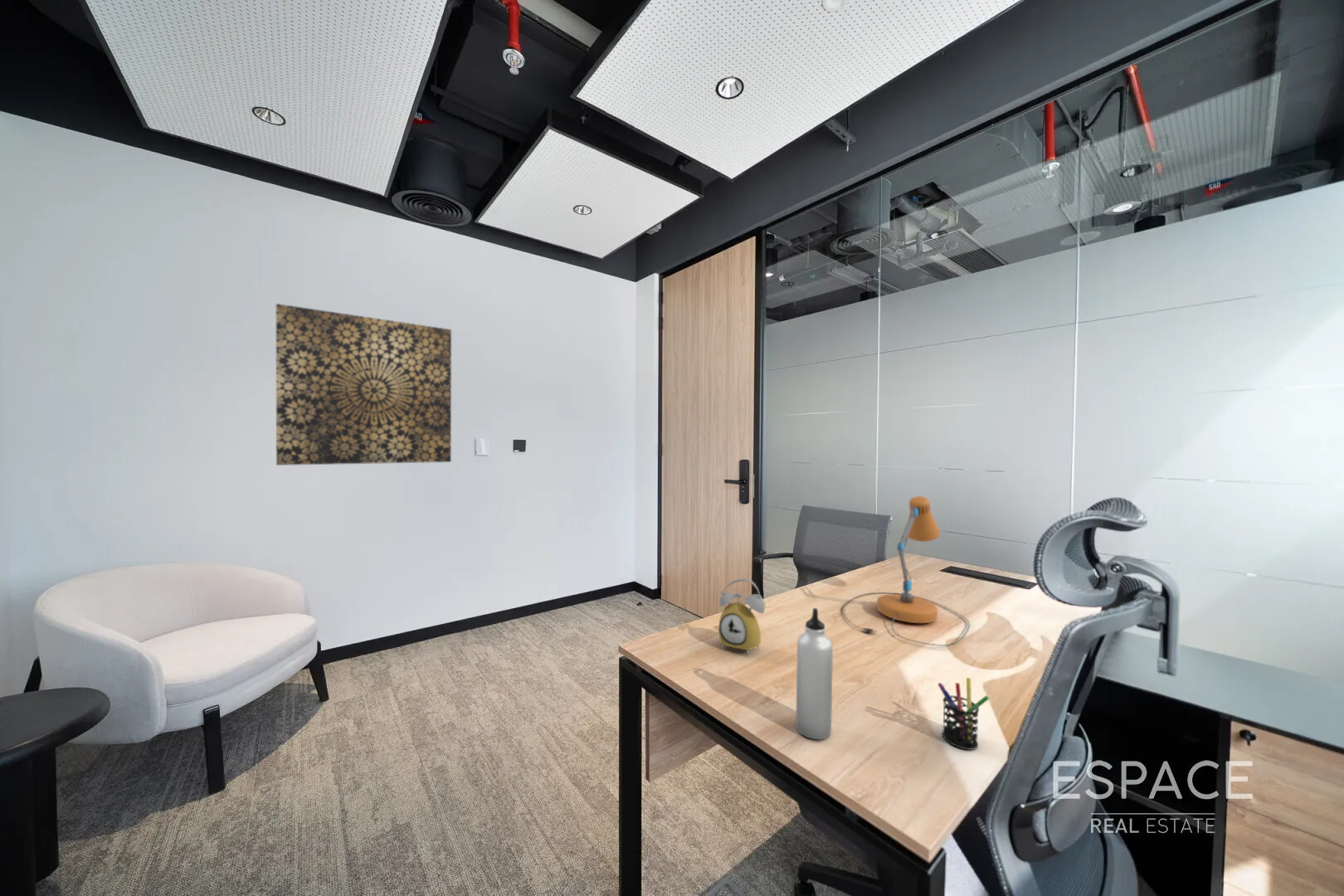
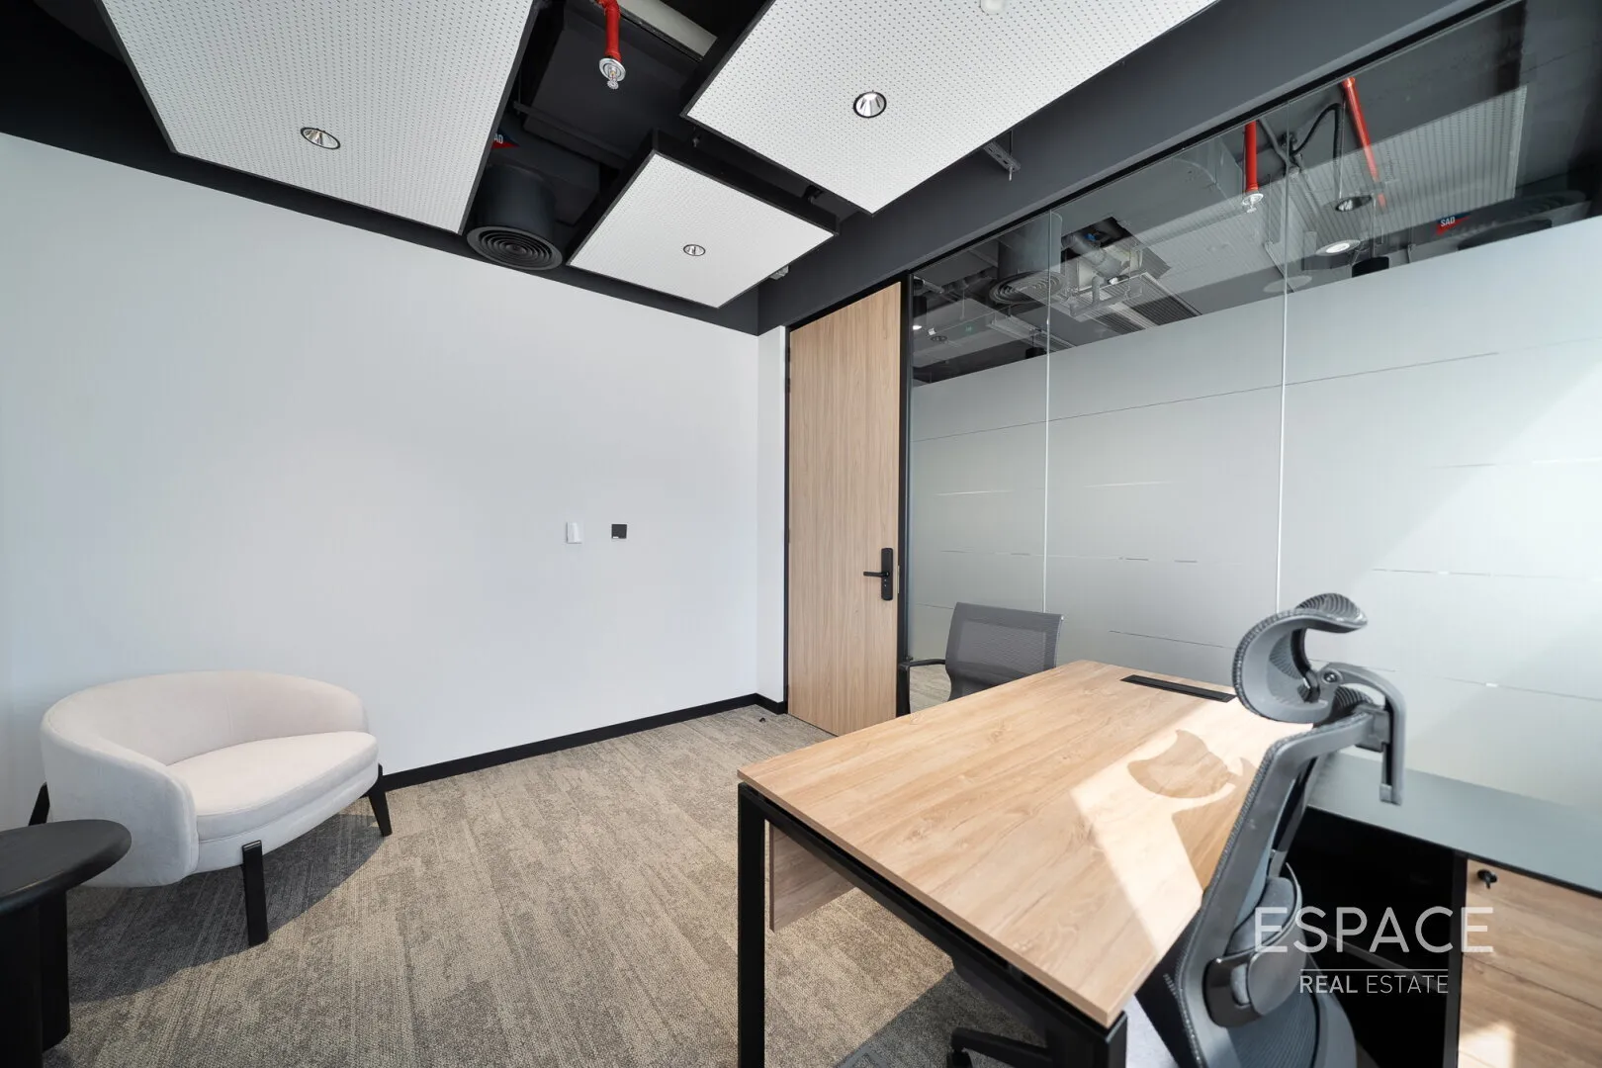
- desk lamp [841,495,971,647]
- pen holder [937,677,990,751]
- water bottle [796,607,834,740]
- wall art [275,303,452,466]
- alarm clock [718,577,766,655]
